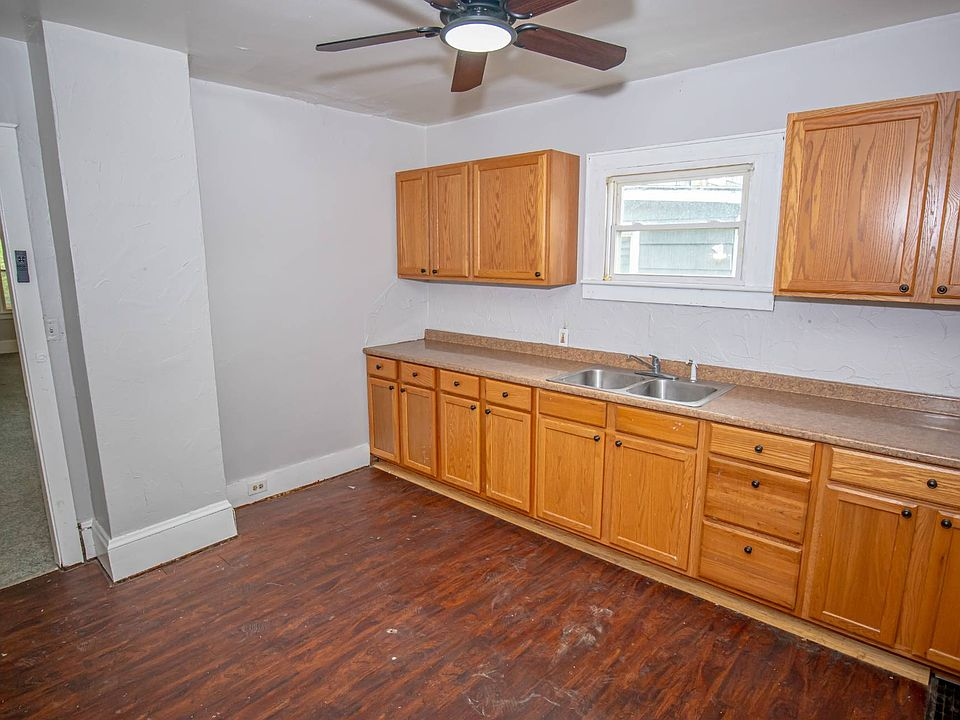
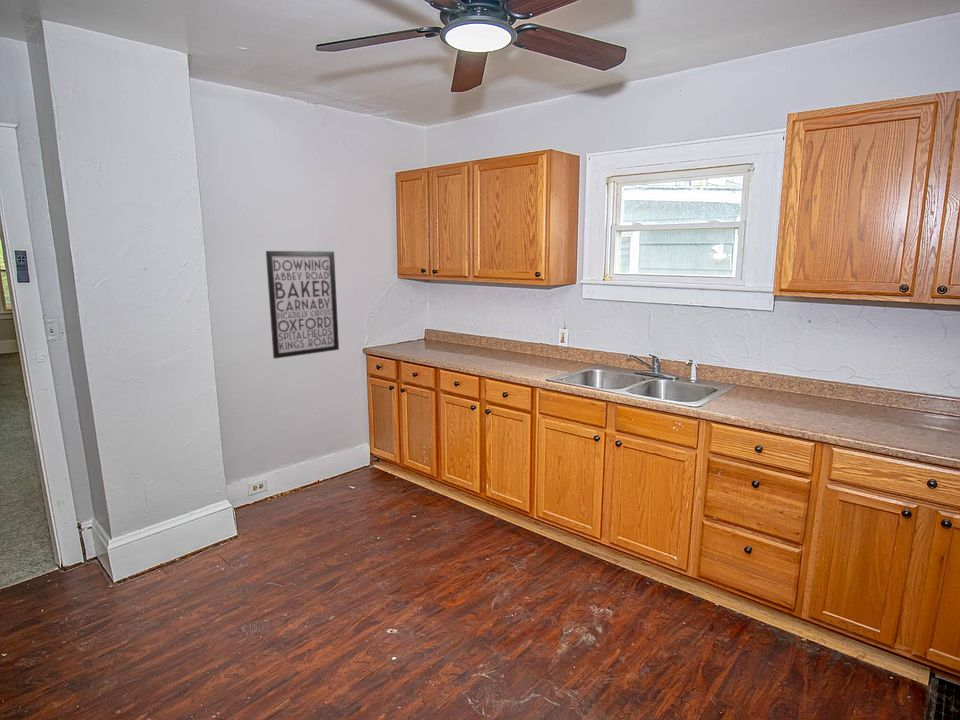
+ wall art [265,250,340,360]
